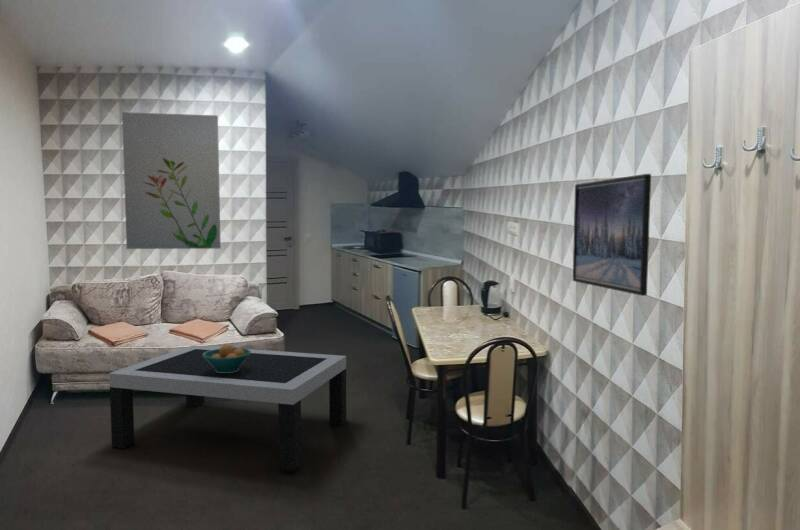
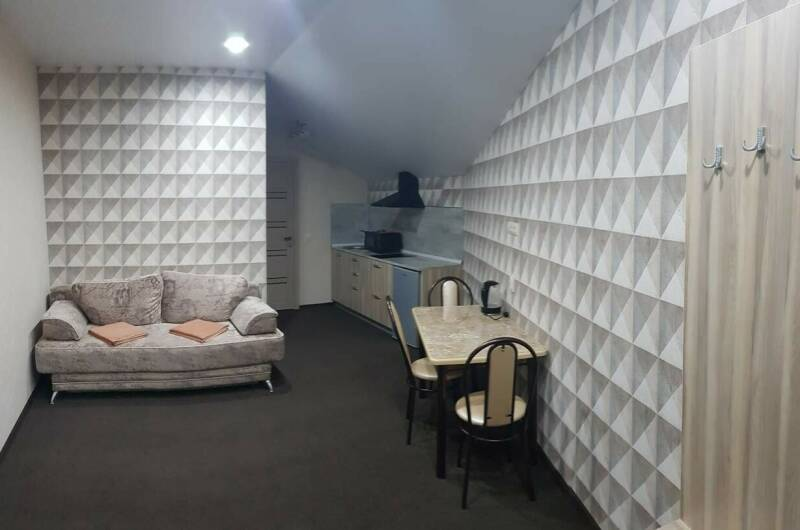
- wall art [121,111,222,250]
- fruit bowl [203,343,251,373]
- coffee table [108,344,347,472]
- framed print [572,173,652,297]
